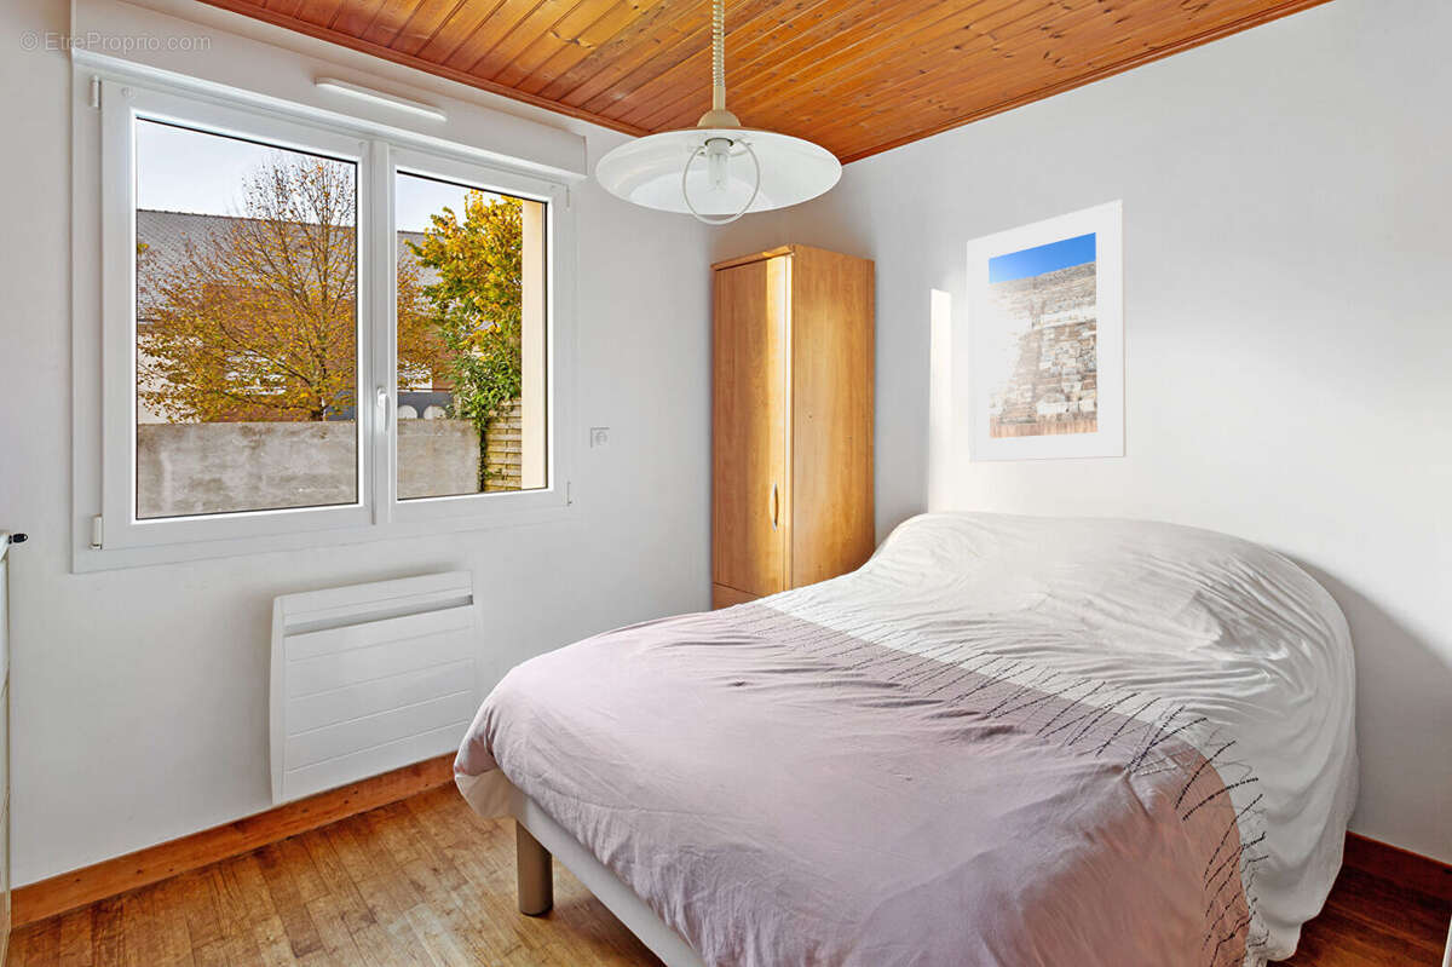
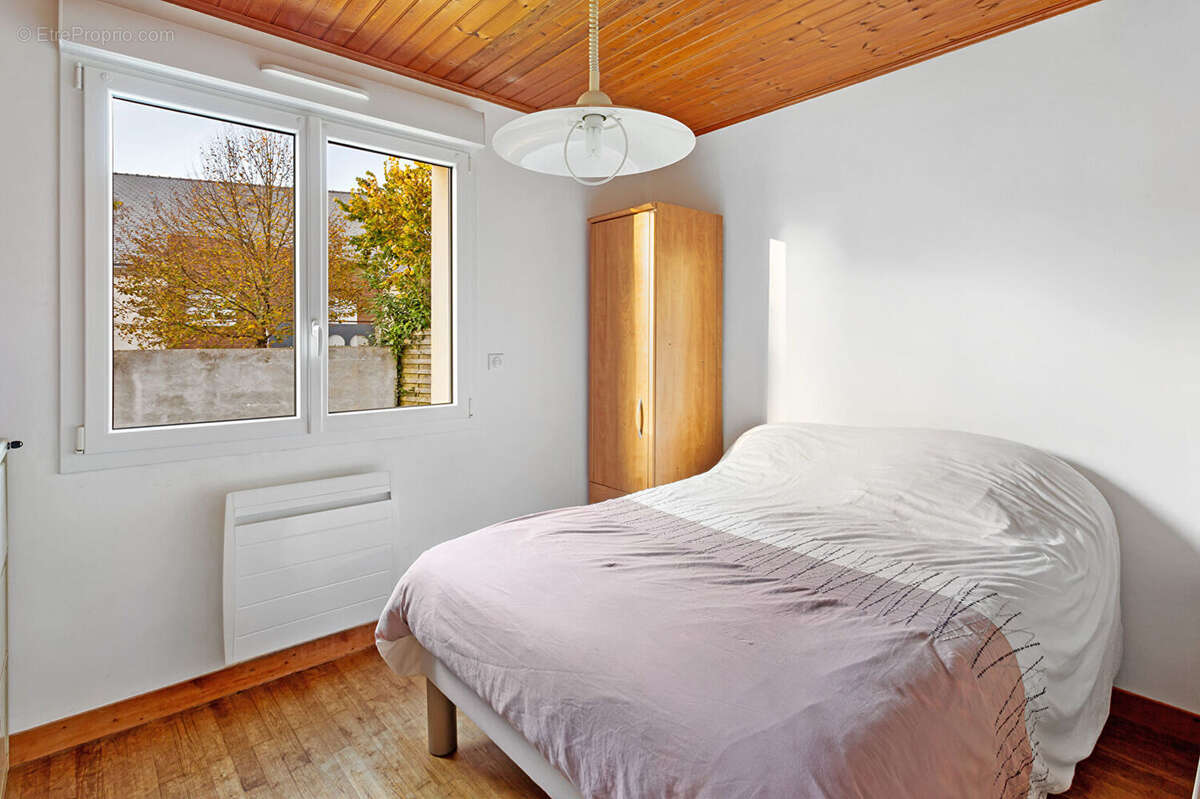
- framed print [967,198,1128,464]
